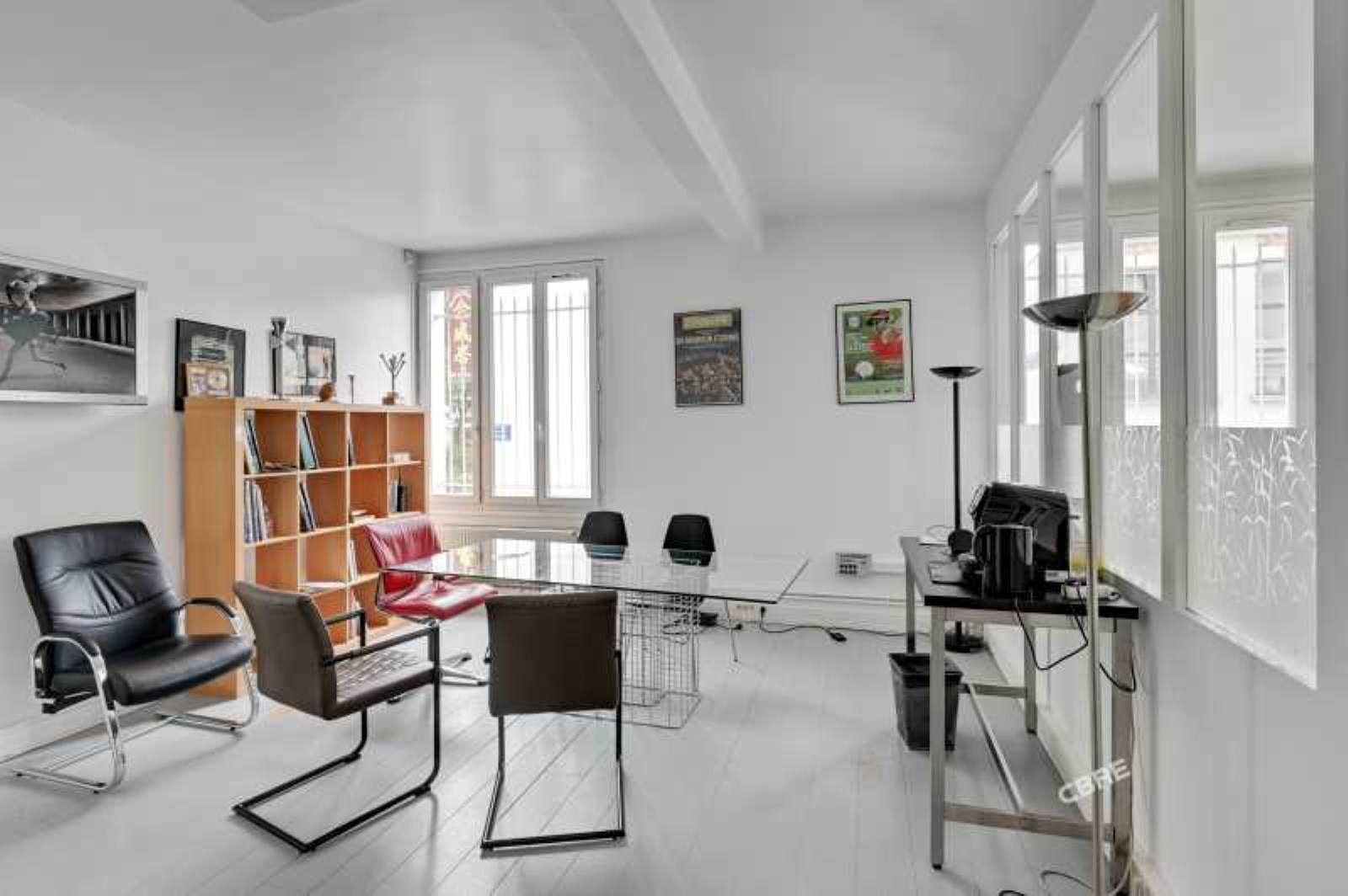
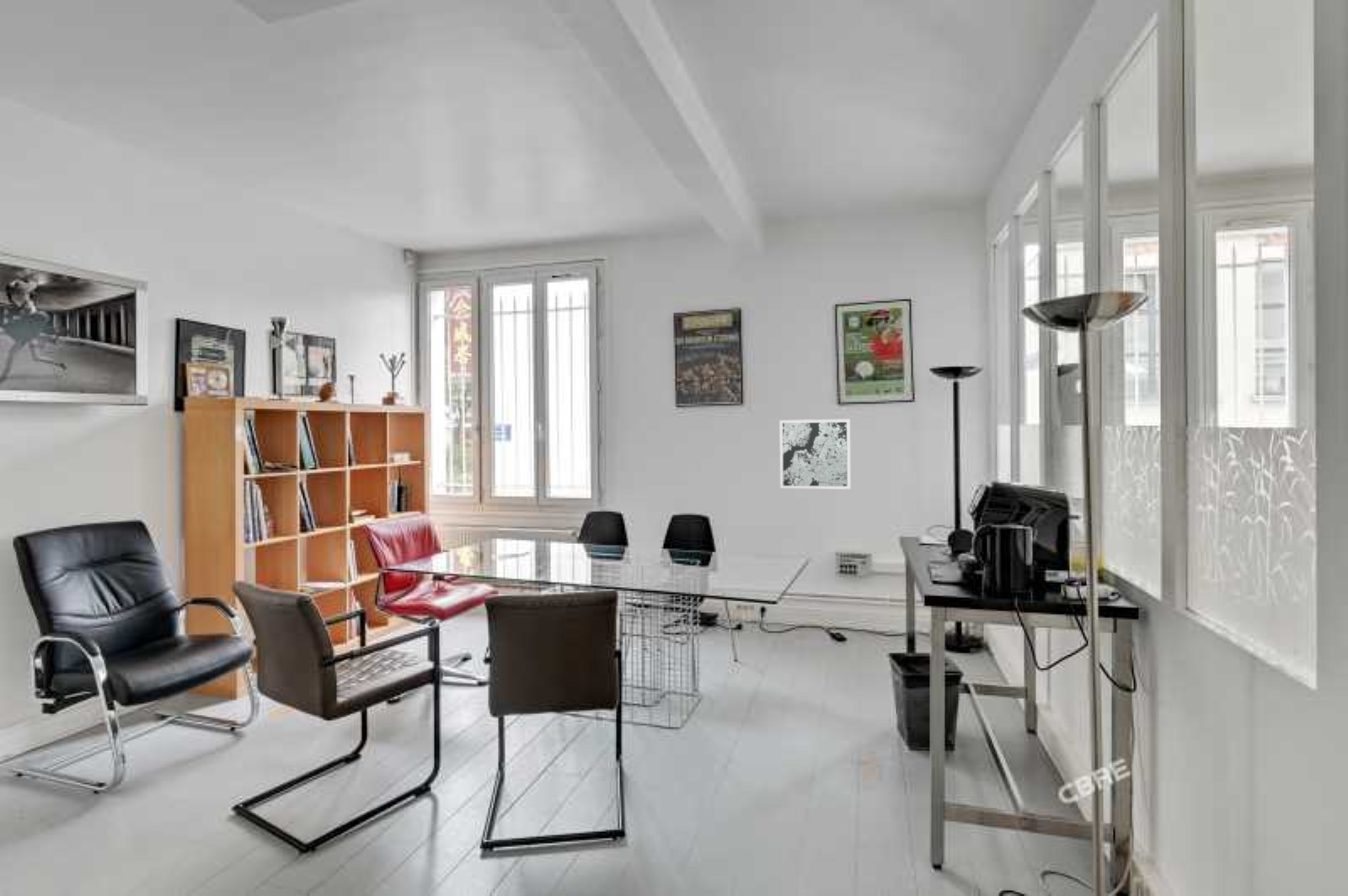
+ wall art [779,419,852,490]
